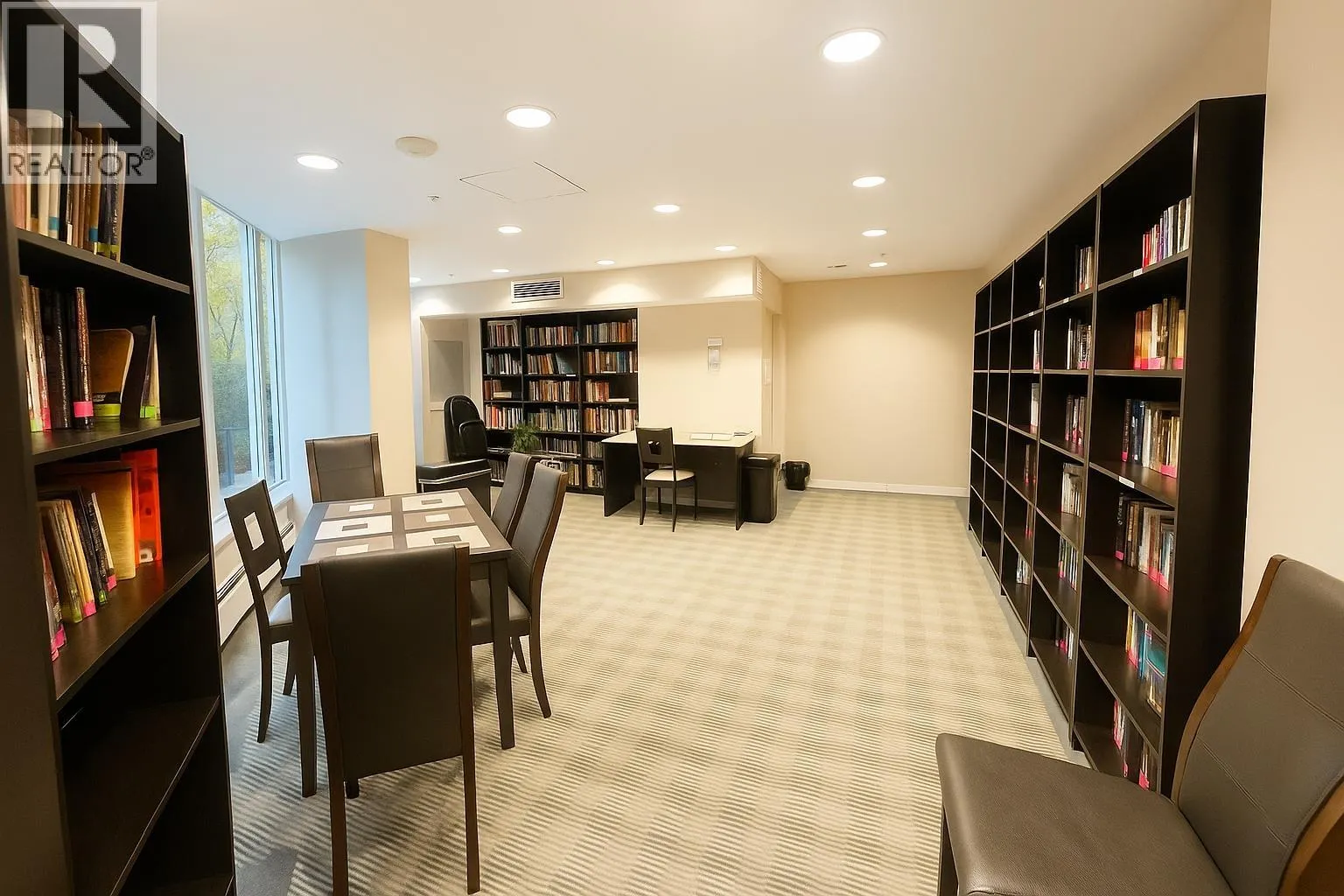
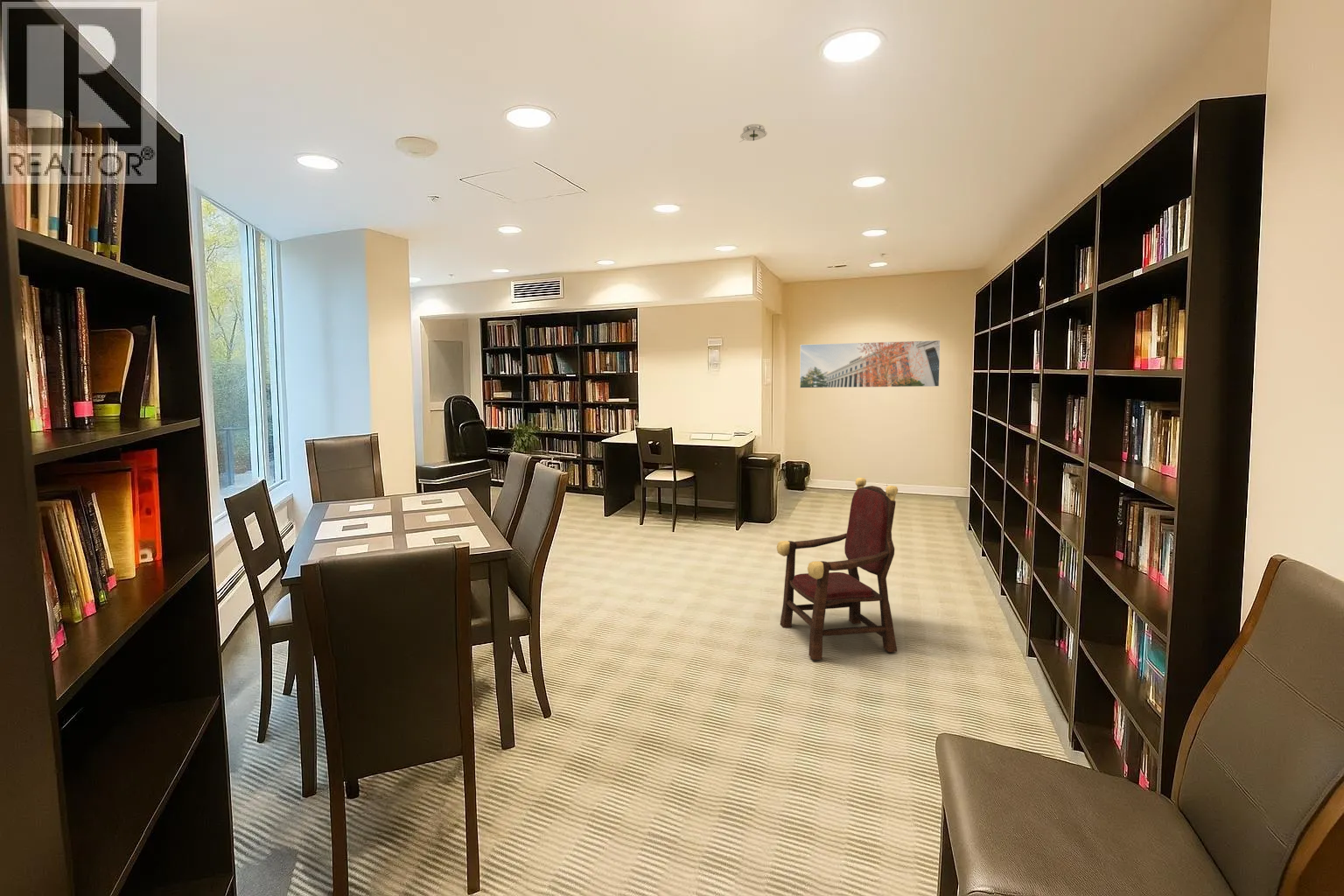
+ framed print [799,339,942,388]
+ smoke detector [739,123,768,143]
+ armchair [776,477,899,661]
